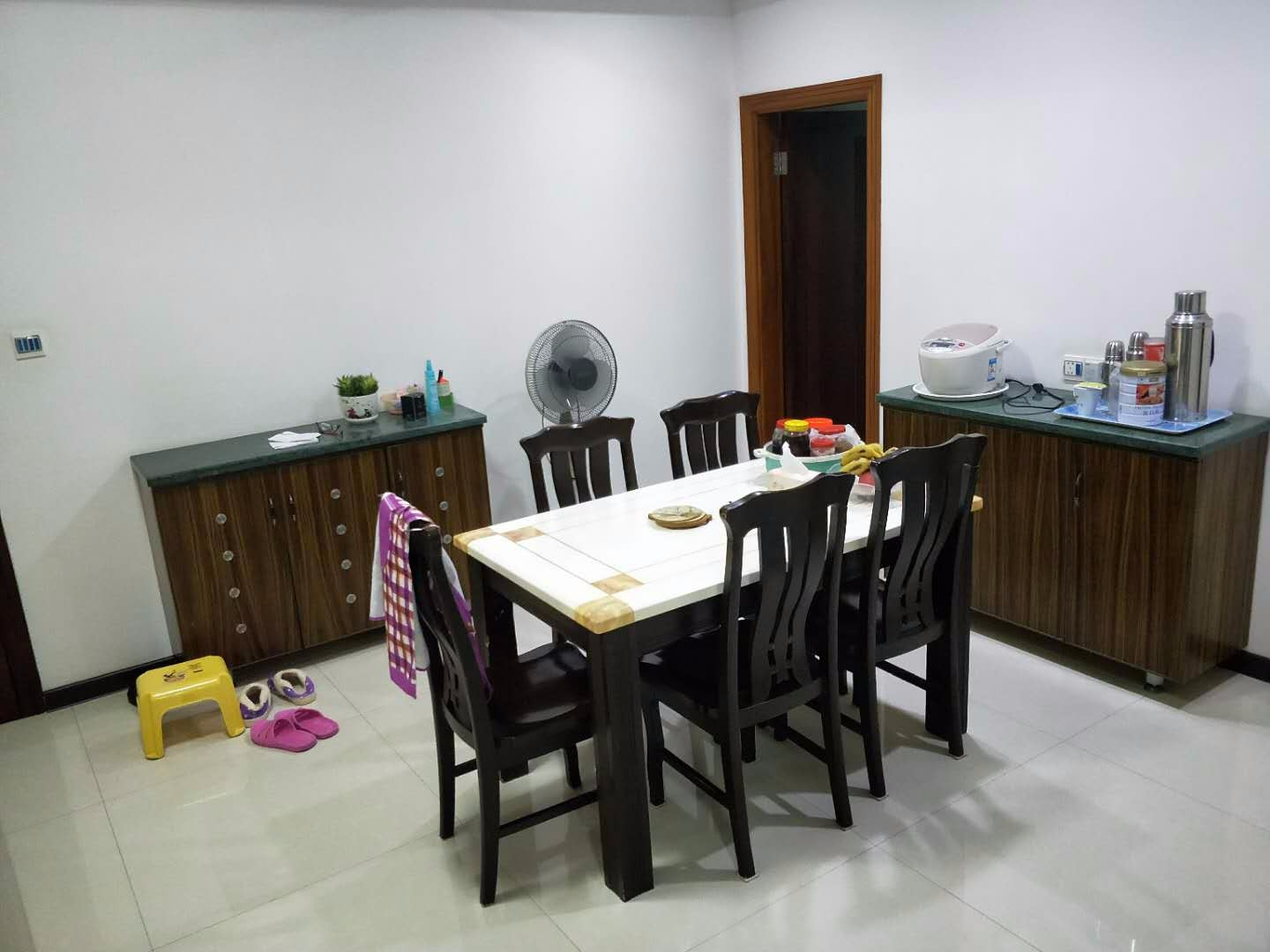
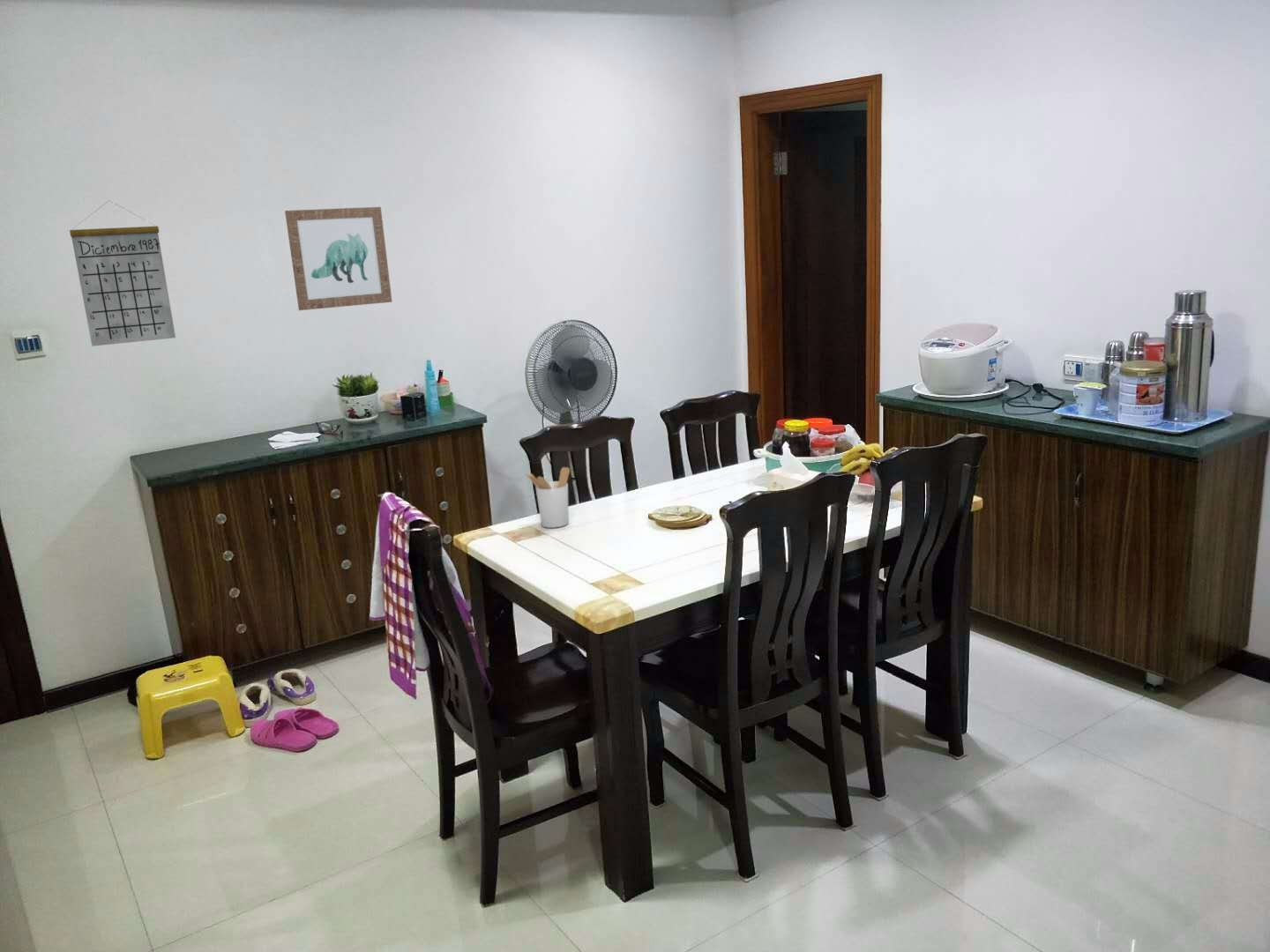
+ utensil holder [526,466,571,529]
+ wall art [284,206,393,311]
+ calendar [69,200,176,347]
